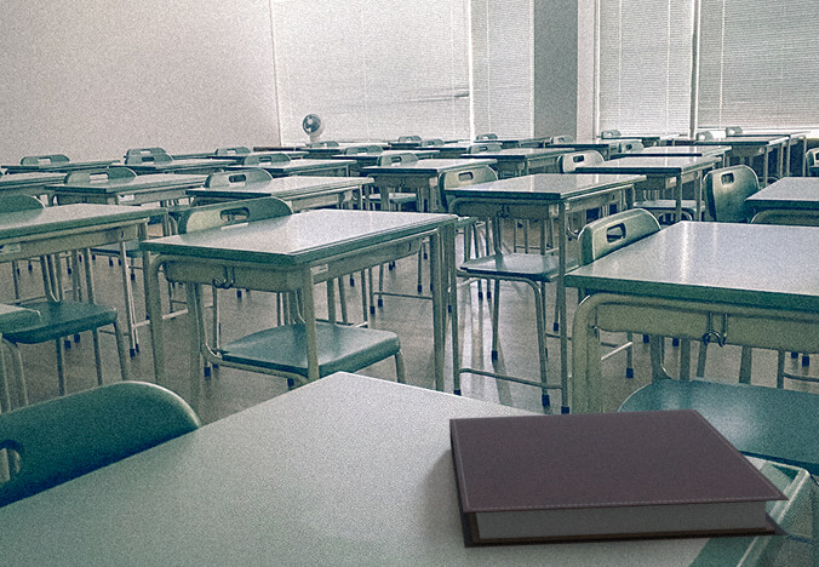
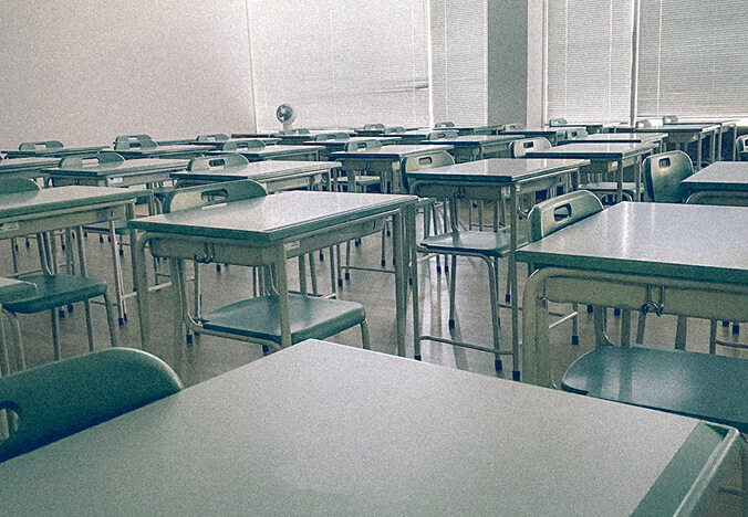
- notebook [448,407,790,549]
